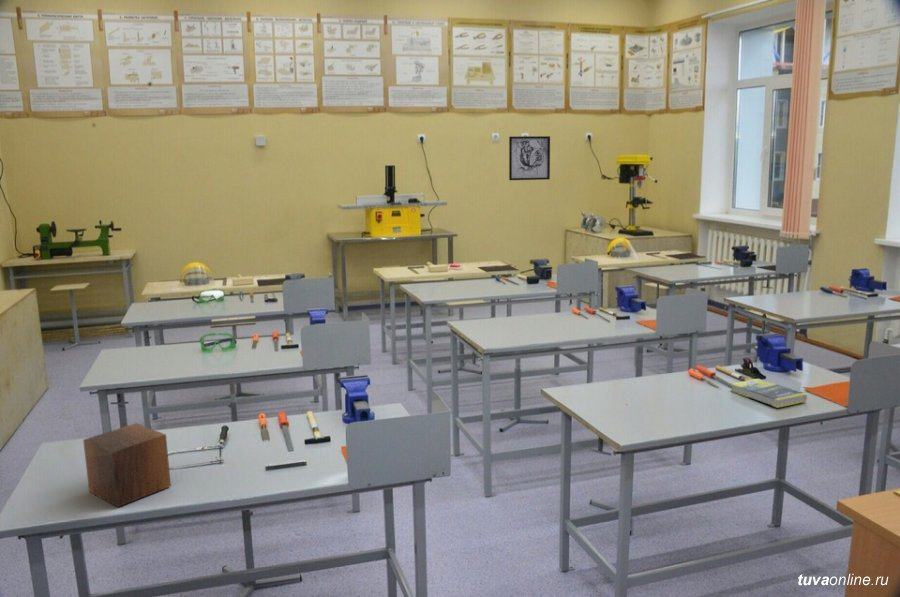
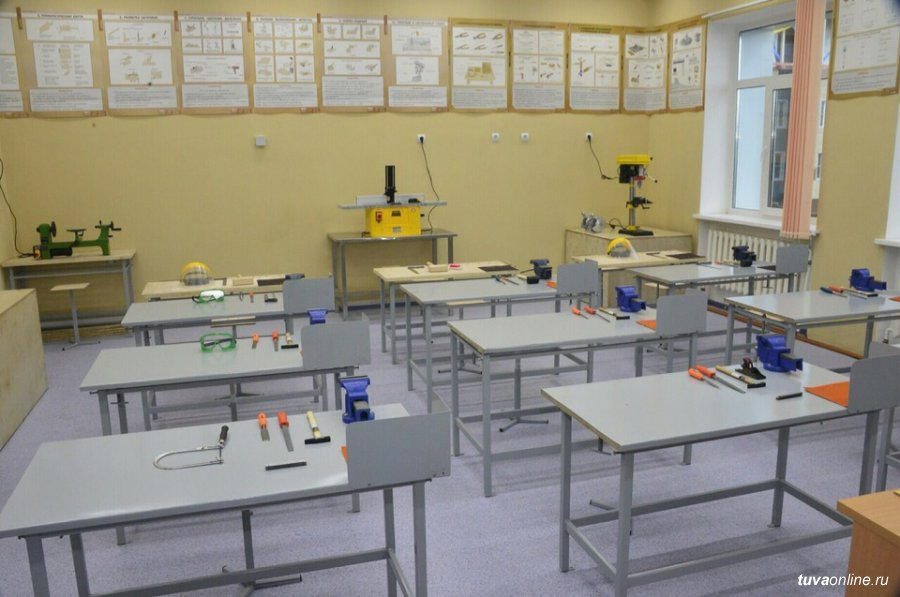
- book [729,378,808,409]
- wall art [508,135,551,181]
- wooden block [82,422,172,508]
